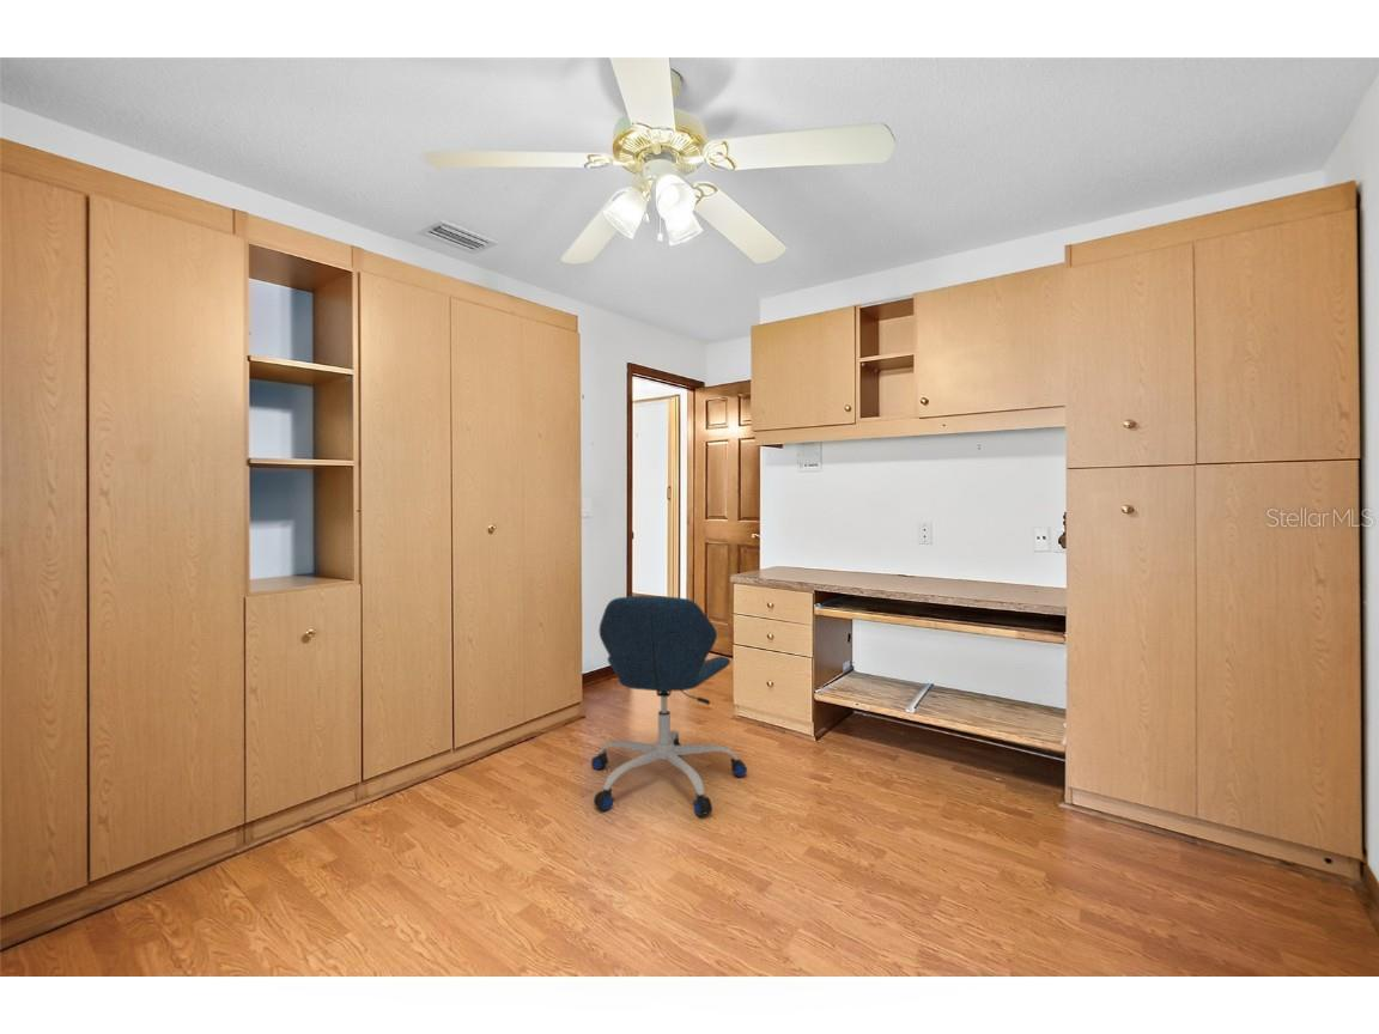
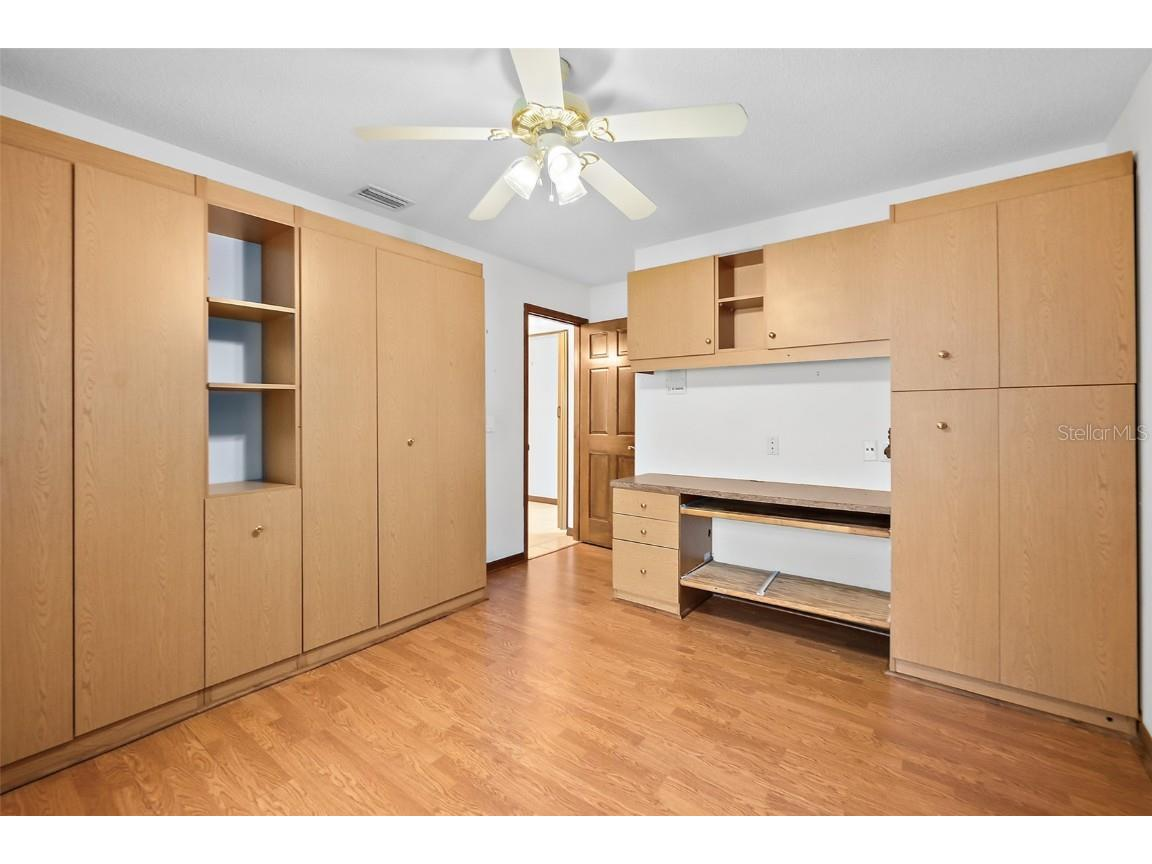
- office chair [590,595,748,817]
